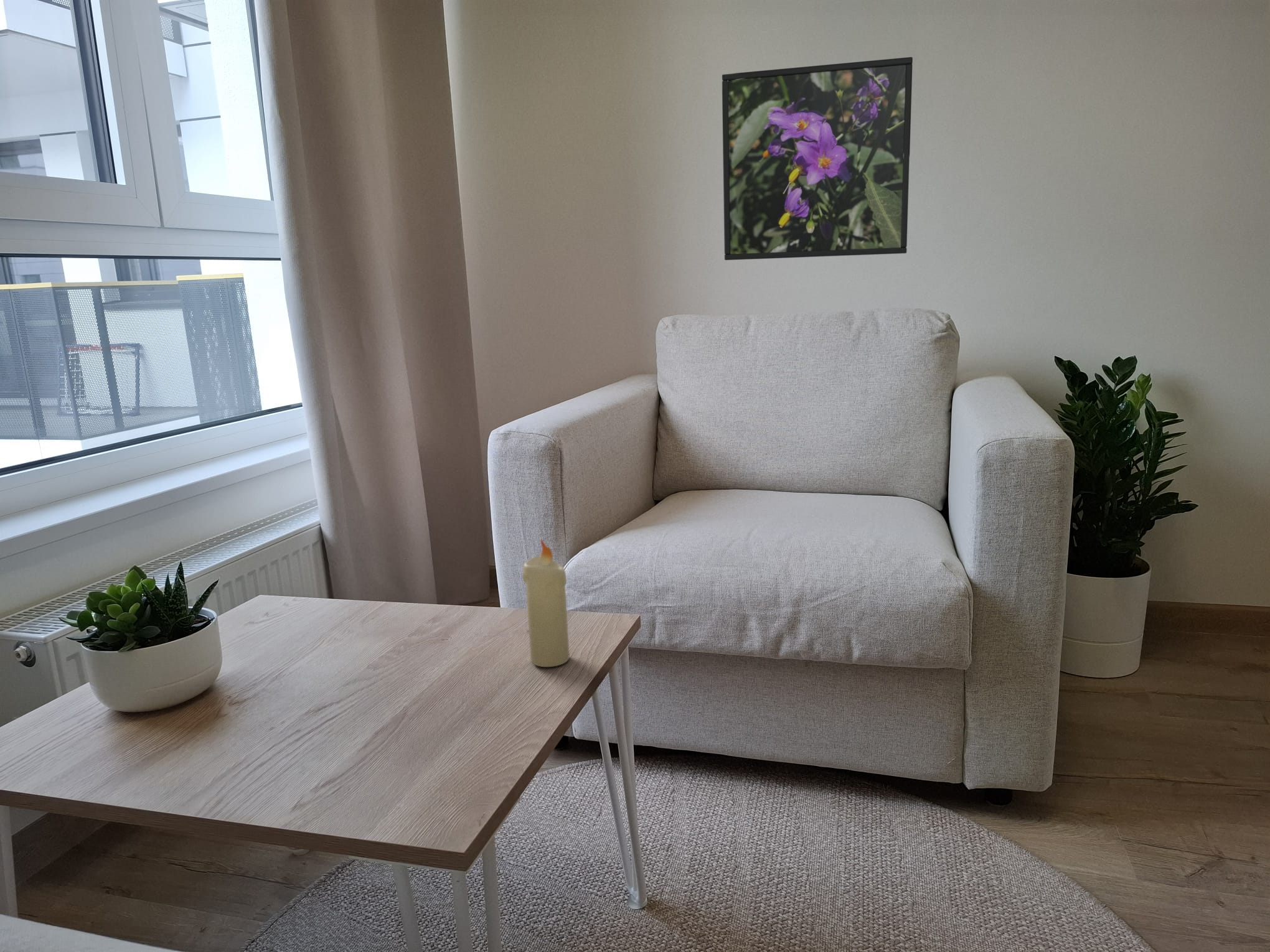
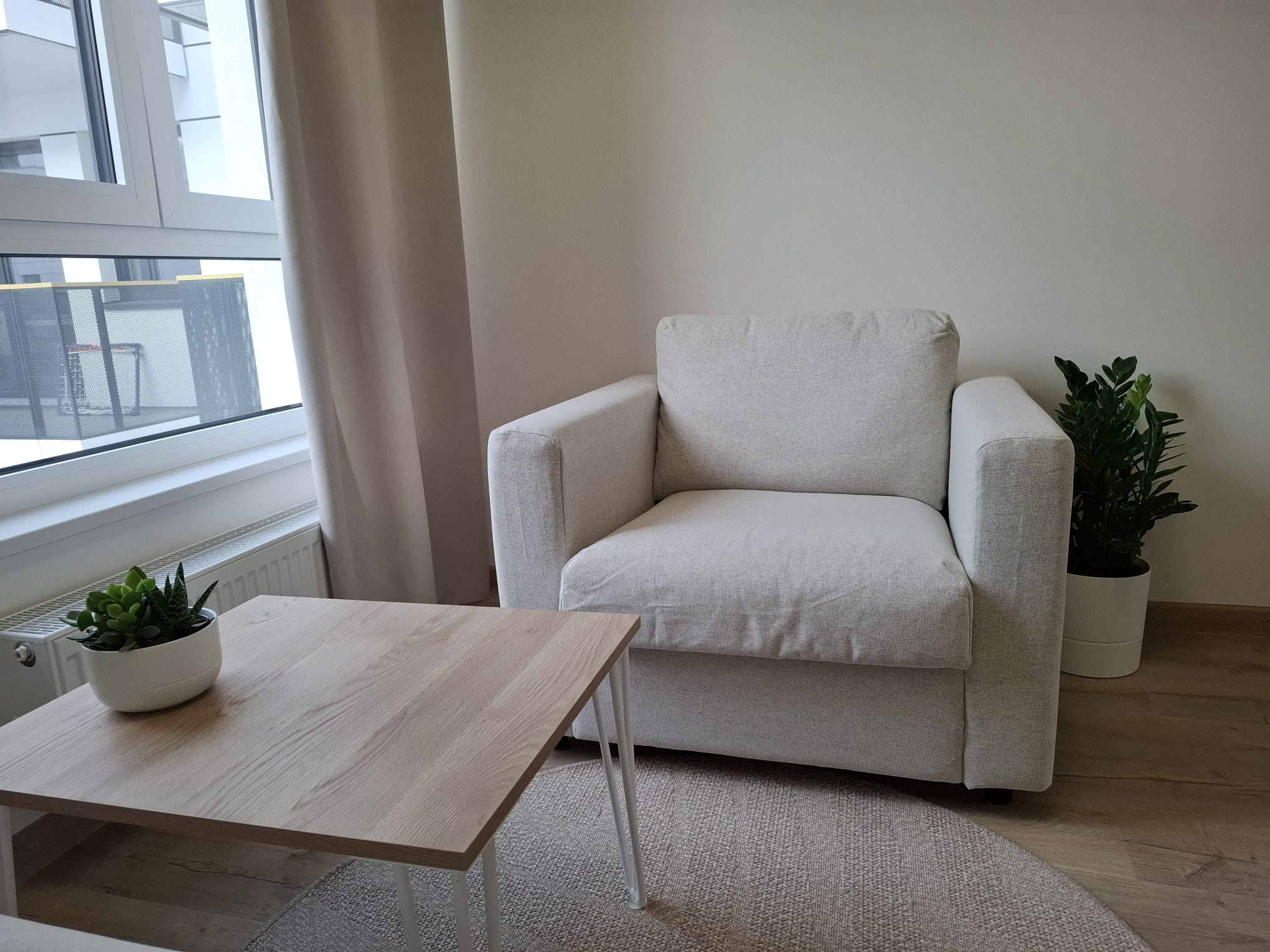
- candle [522,539,570,668]
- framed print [722,57,913,261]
